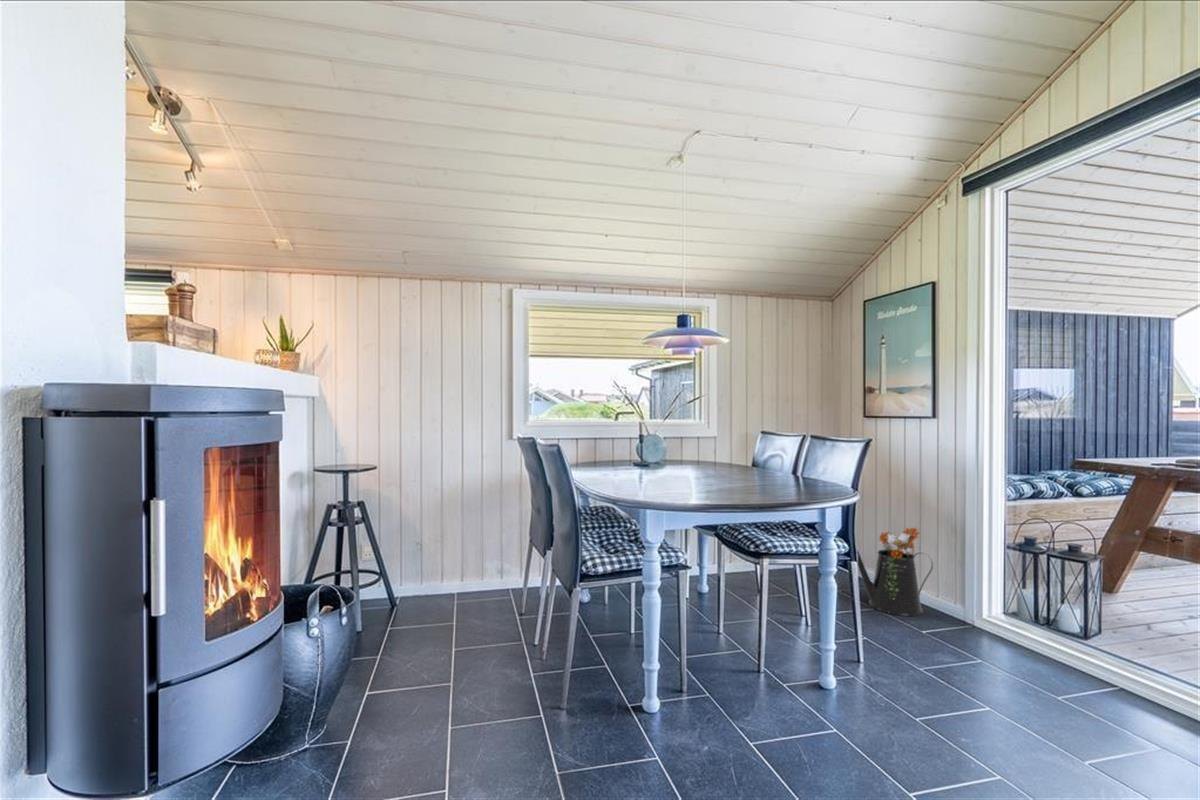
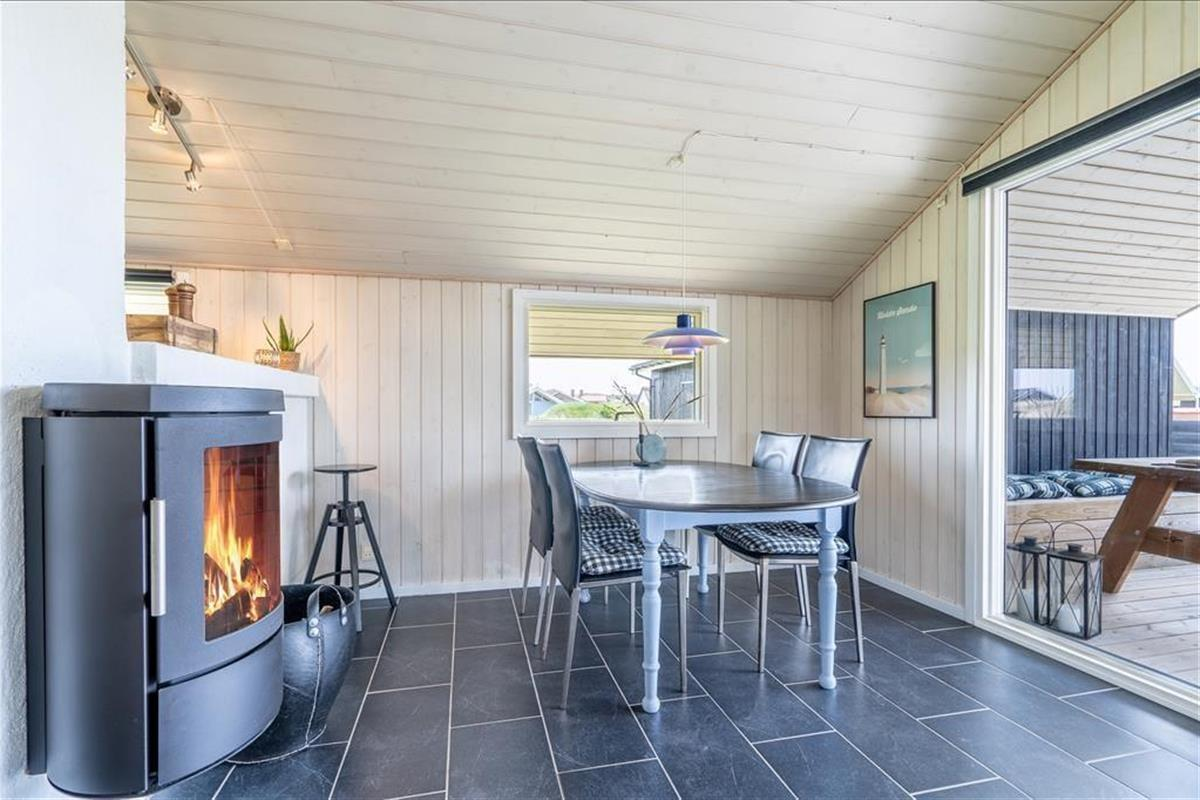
- watering can [856,526,934,617]
